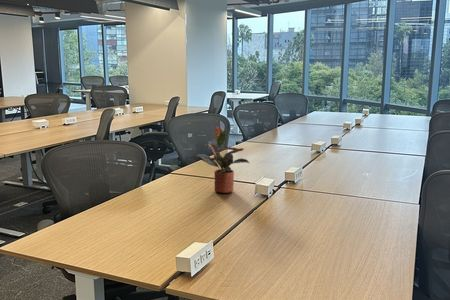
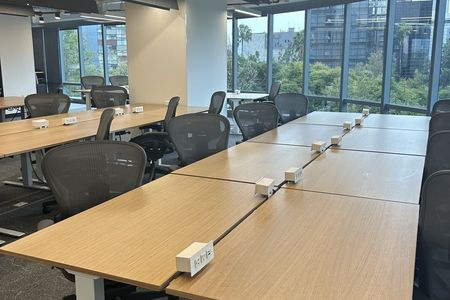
- potted plant [194,125,251,194]
